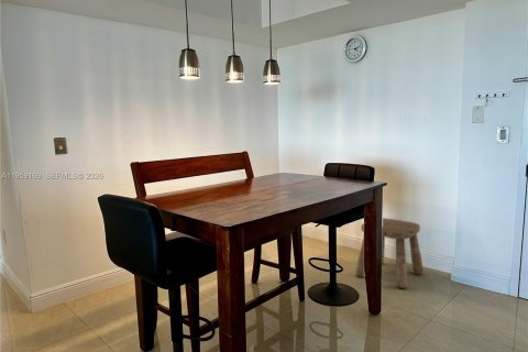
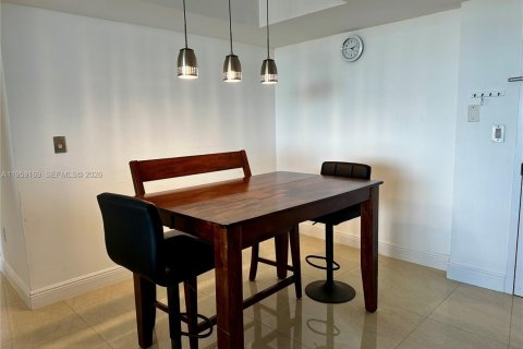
- stool [354,217,425,289]
